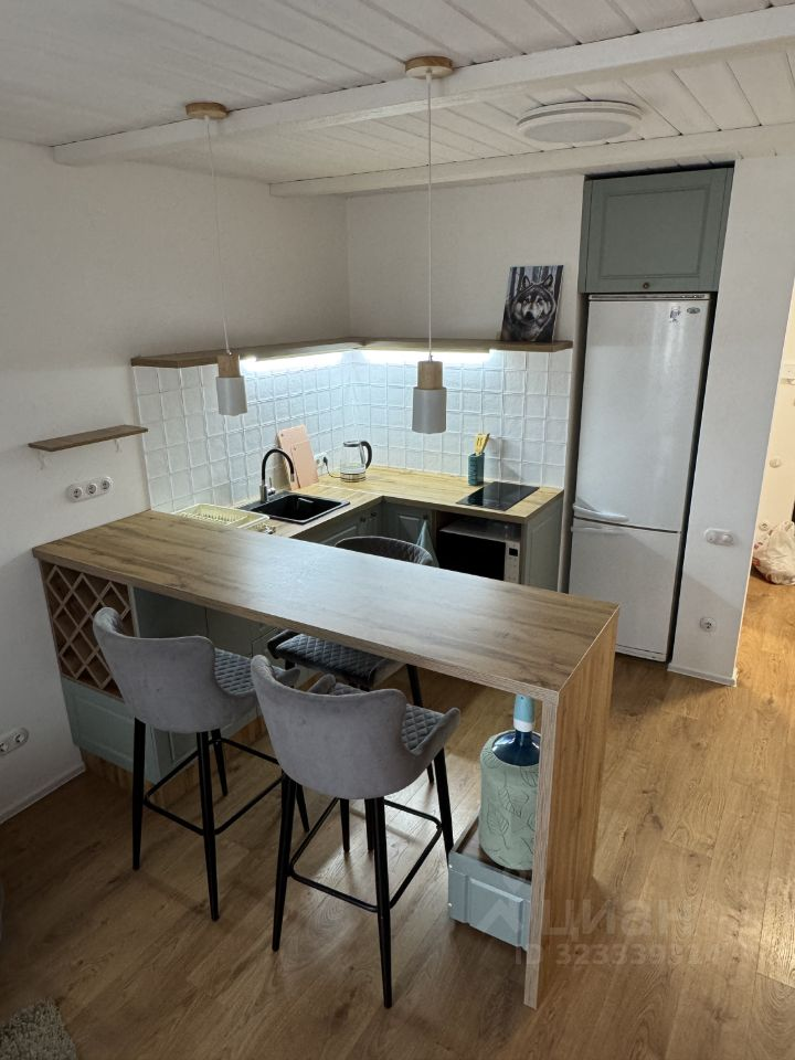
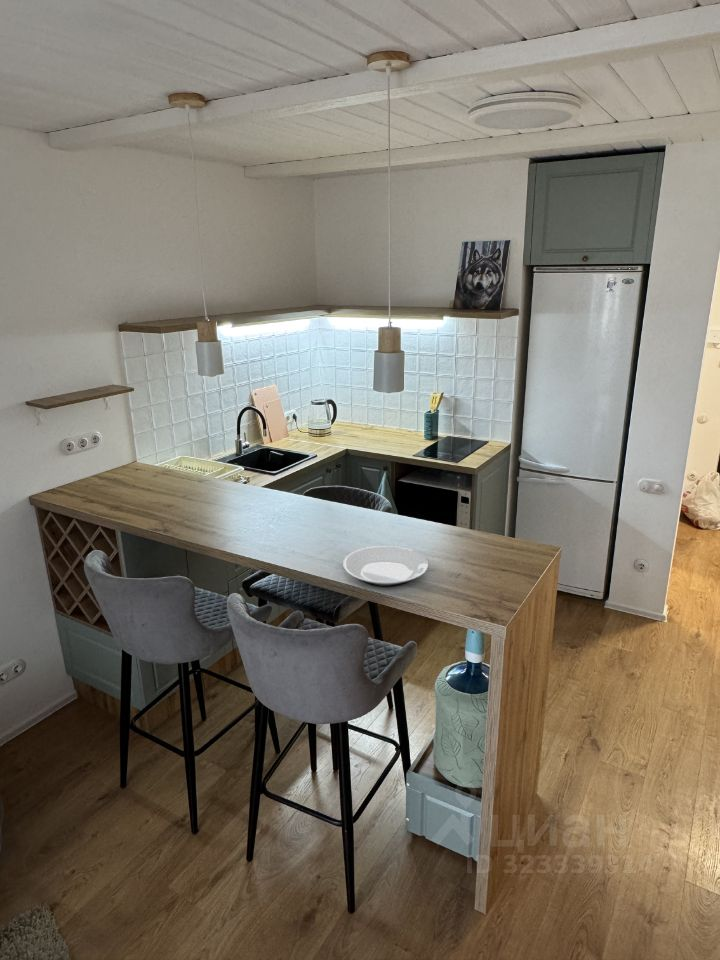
+ plate [342,545,429,588]
